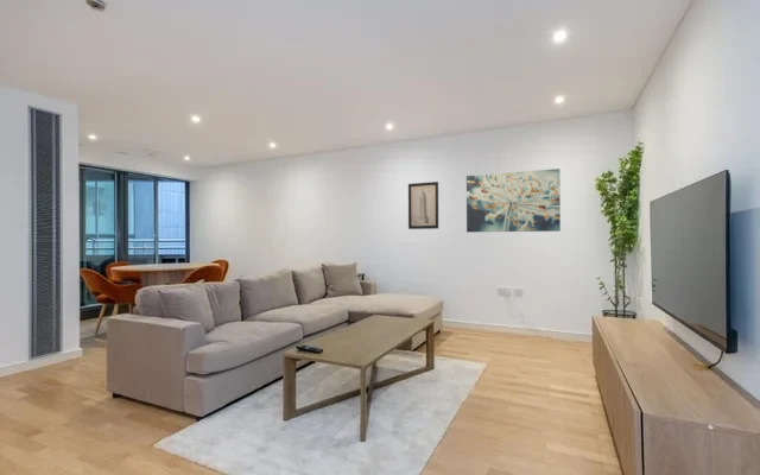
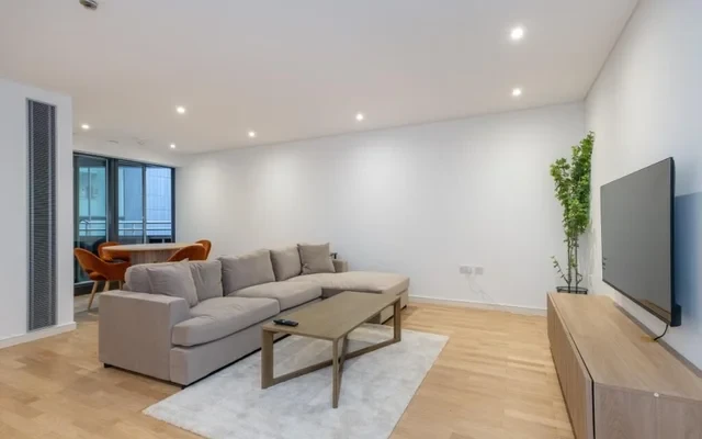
- wall art [407,180,439,230]
- wall art [466,167,562,233]
